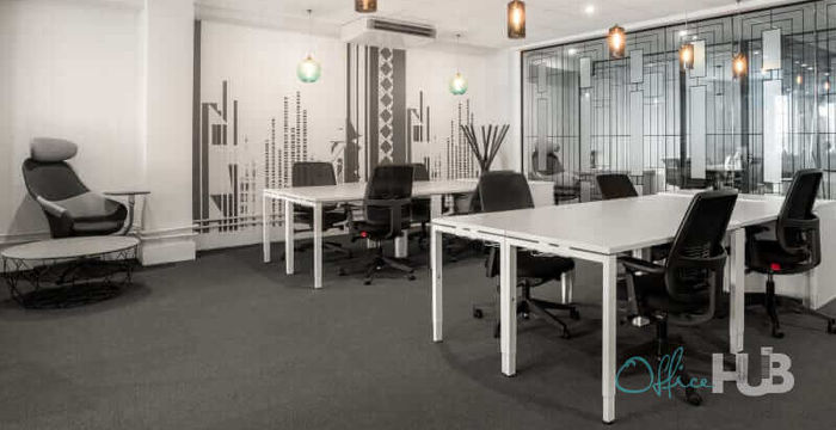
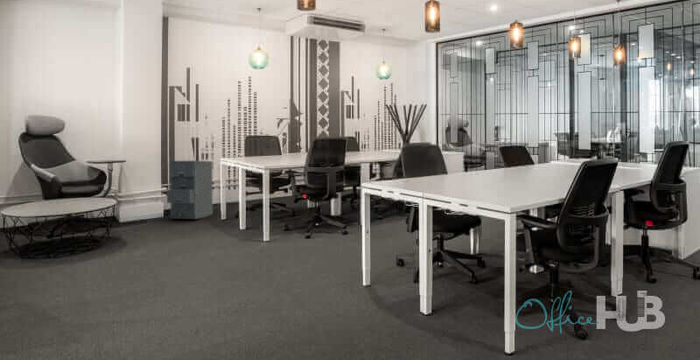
+ filing cabinet [166,160,214,220]
